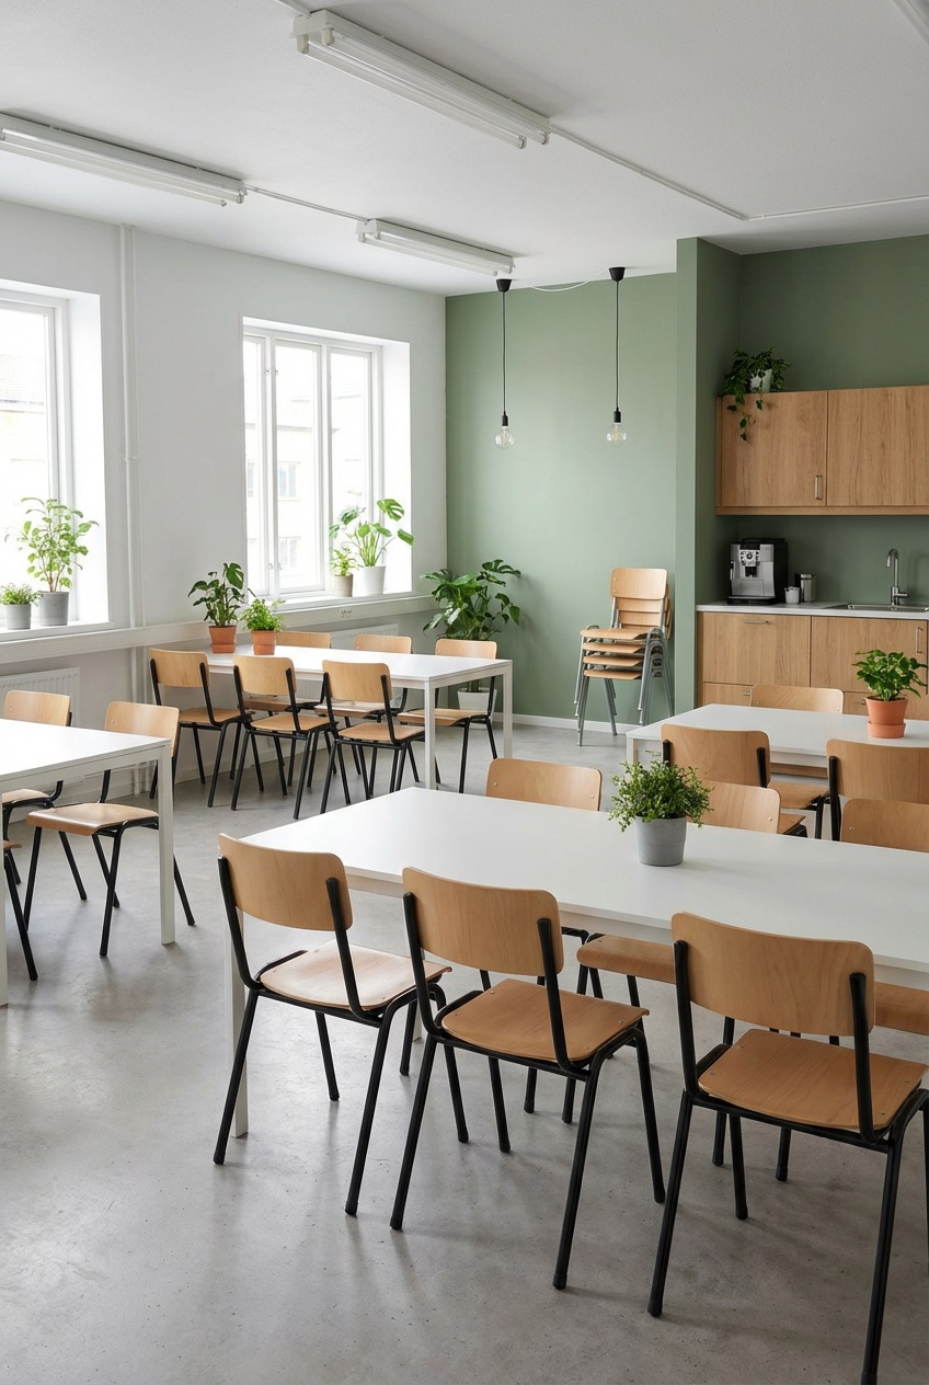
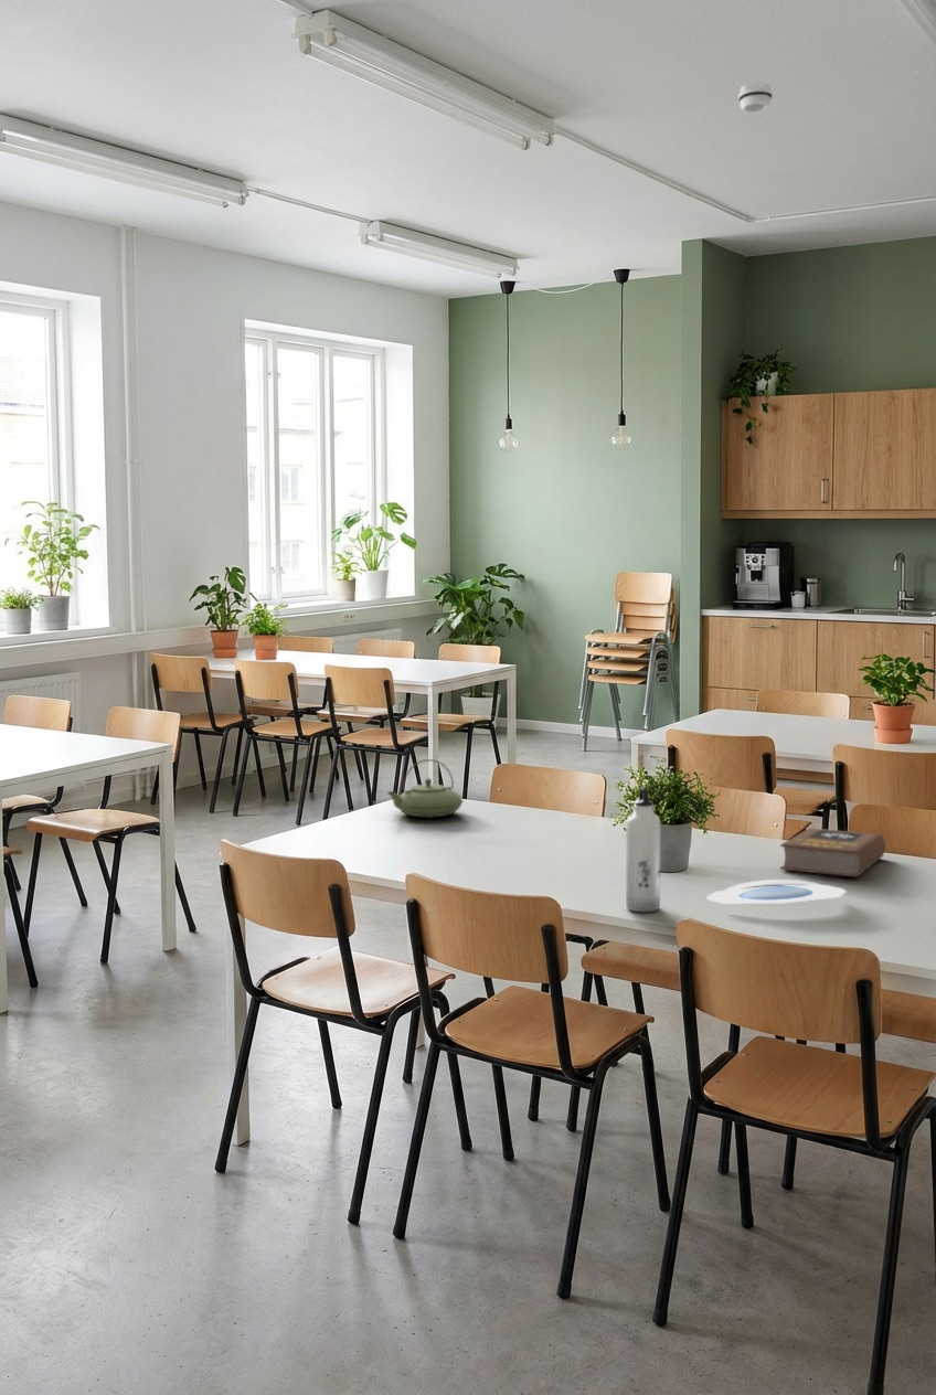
+ teapot [386,758,464,819]
+ water bottle [625,786,661,913]
+ smoke detector [737,82,774,114]
+ book [779,827,886,878]
+ plate [705,878,847,905]
